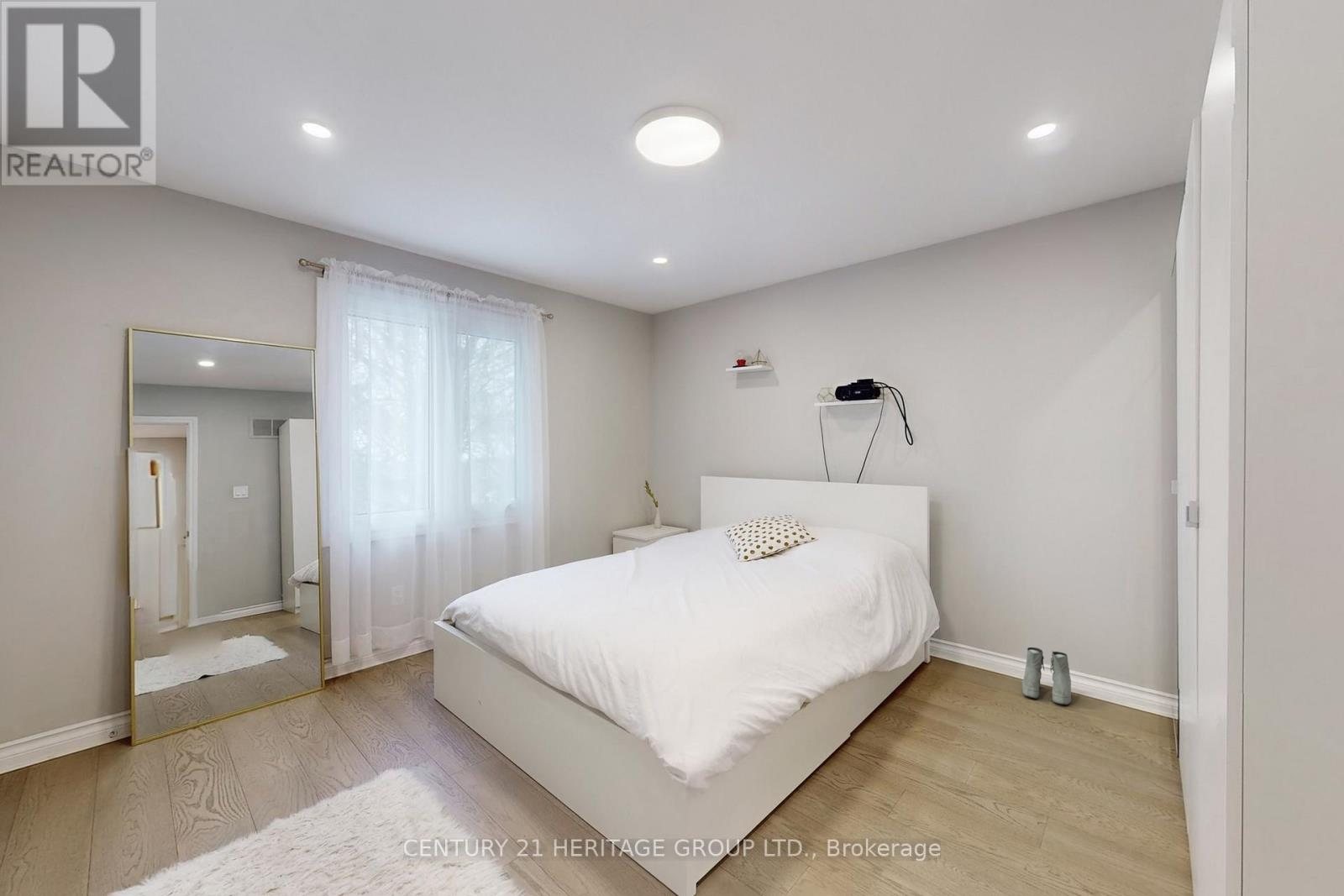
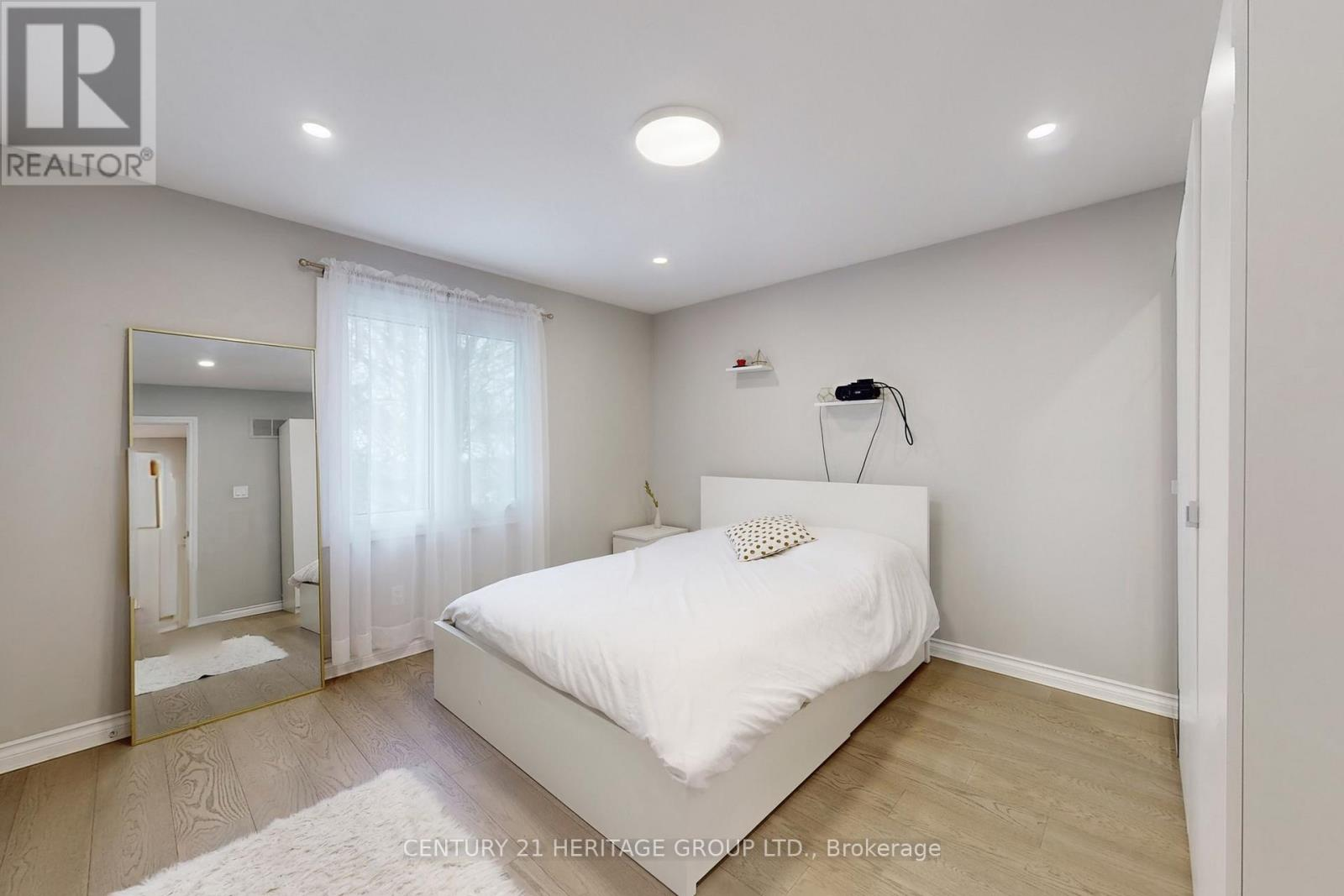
- boots [1021,647,1072,705]
